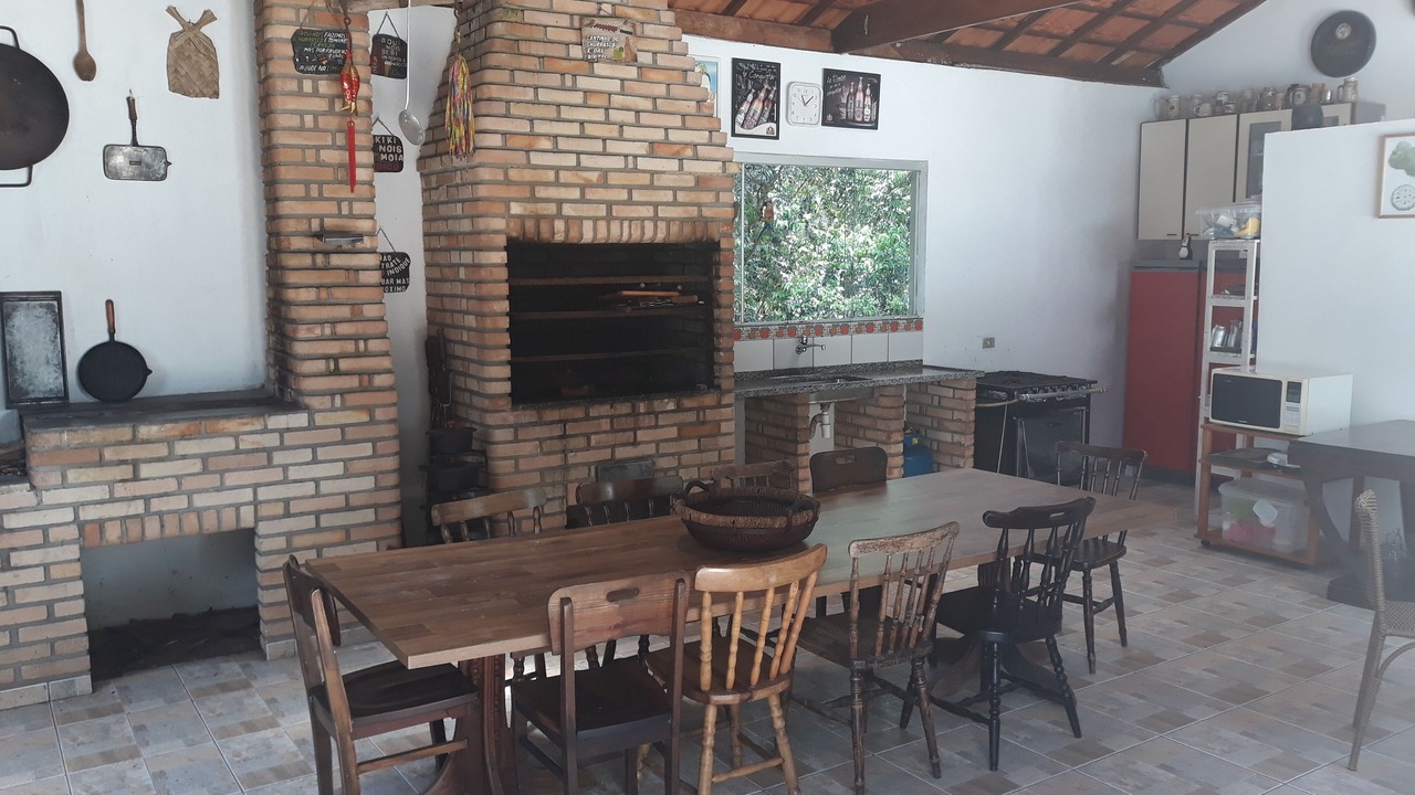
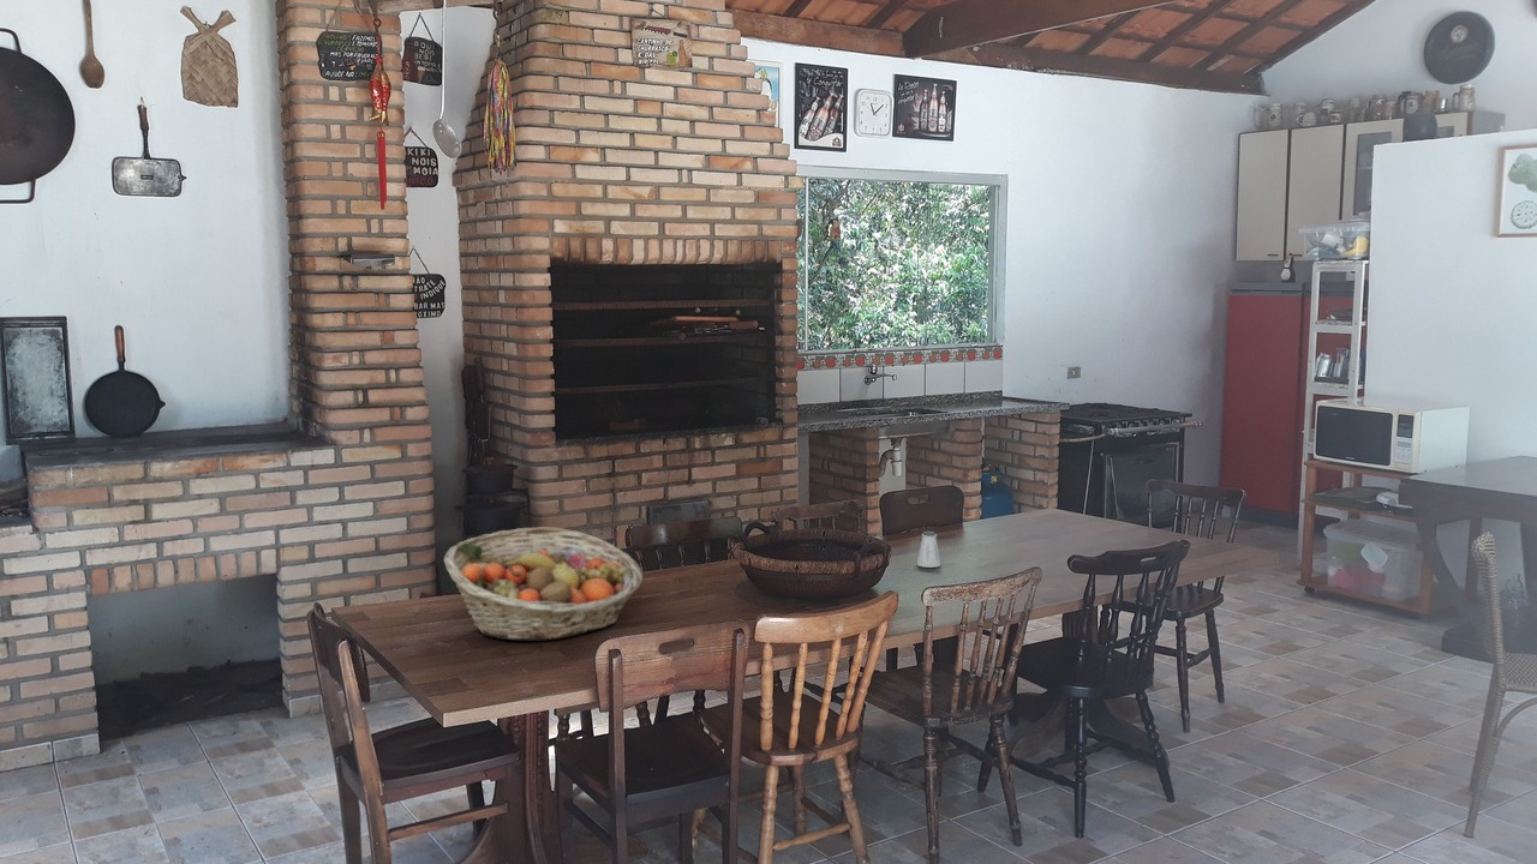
+ saltshaker [916,530,941,569]
+ fruit basket [443,526,644,642]
